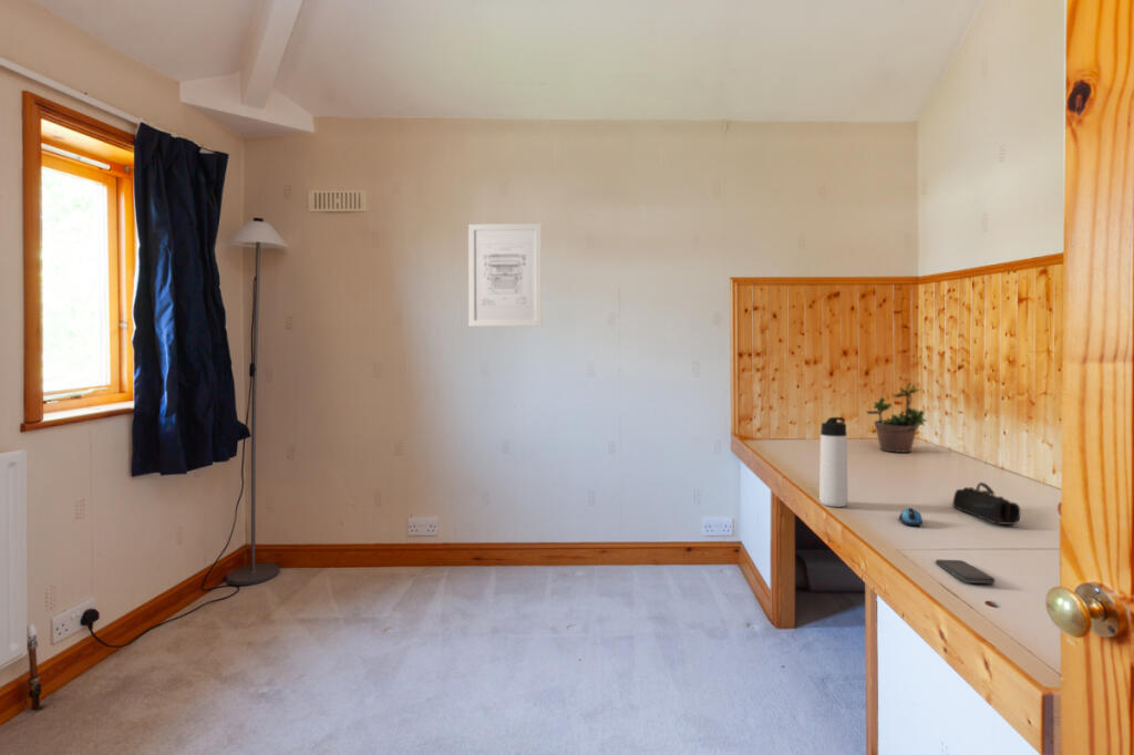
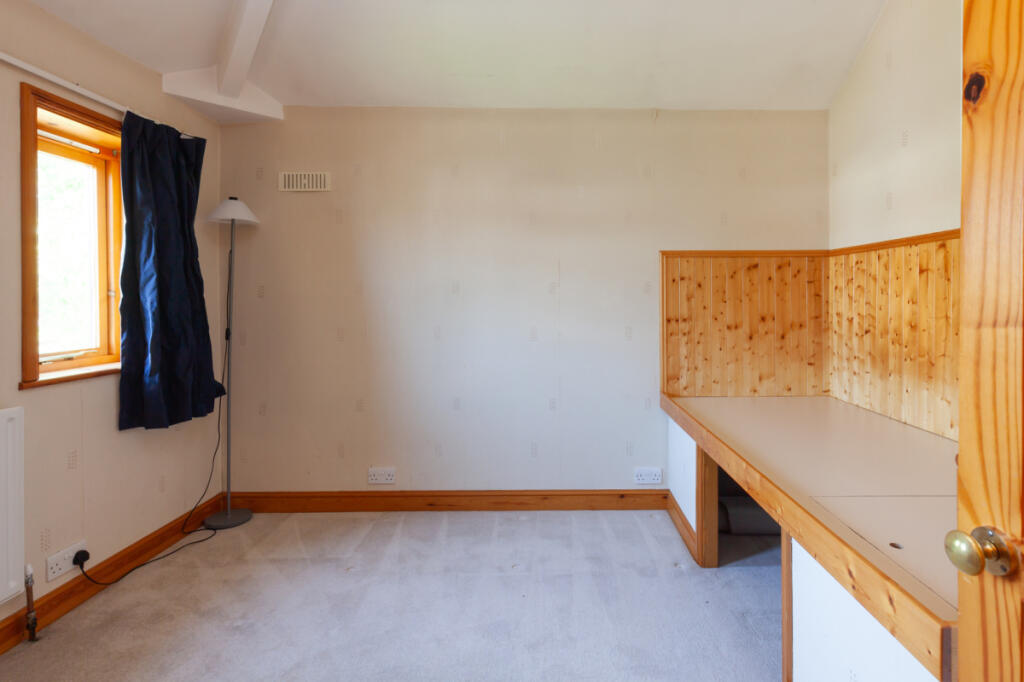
- smartphone [935,559,996,585]
- computer mouse [898,507,924,527]
- thermos bottle [818,416,848,508]
- pencil case [951,482,1022,526]
- wall art [467,223,543,328]
- potted plant [865,381,928,454]
